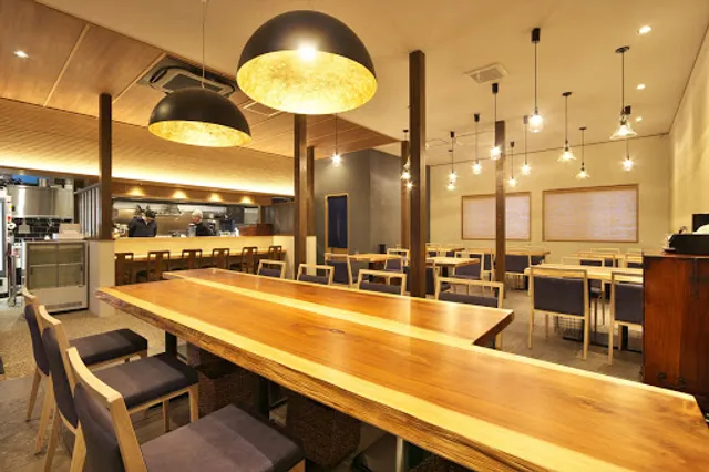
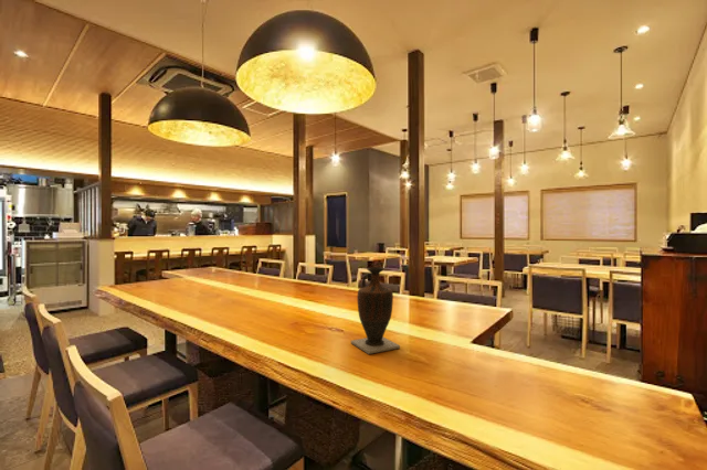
+ vase [350,266,401,355]
